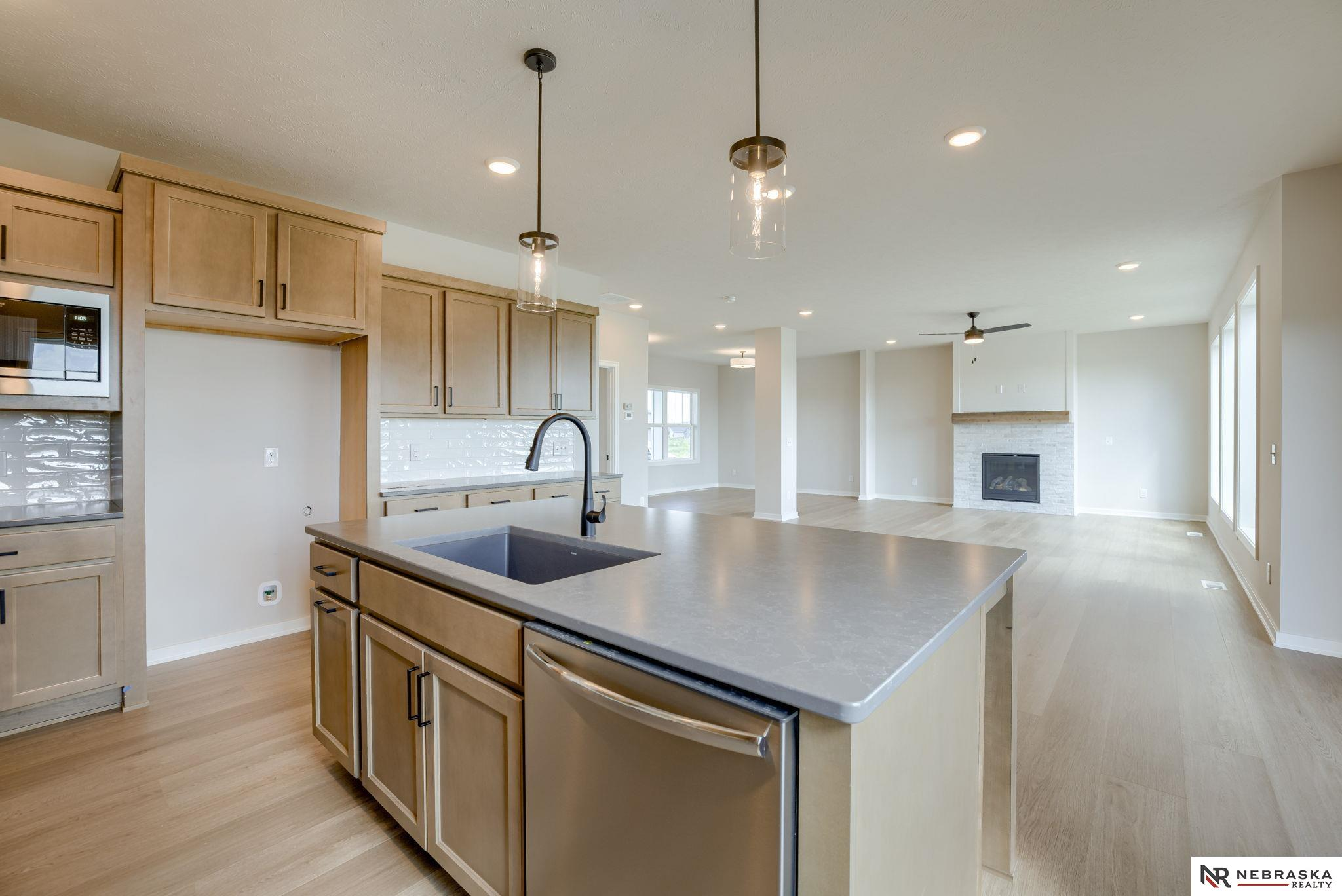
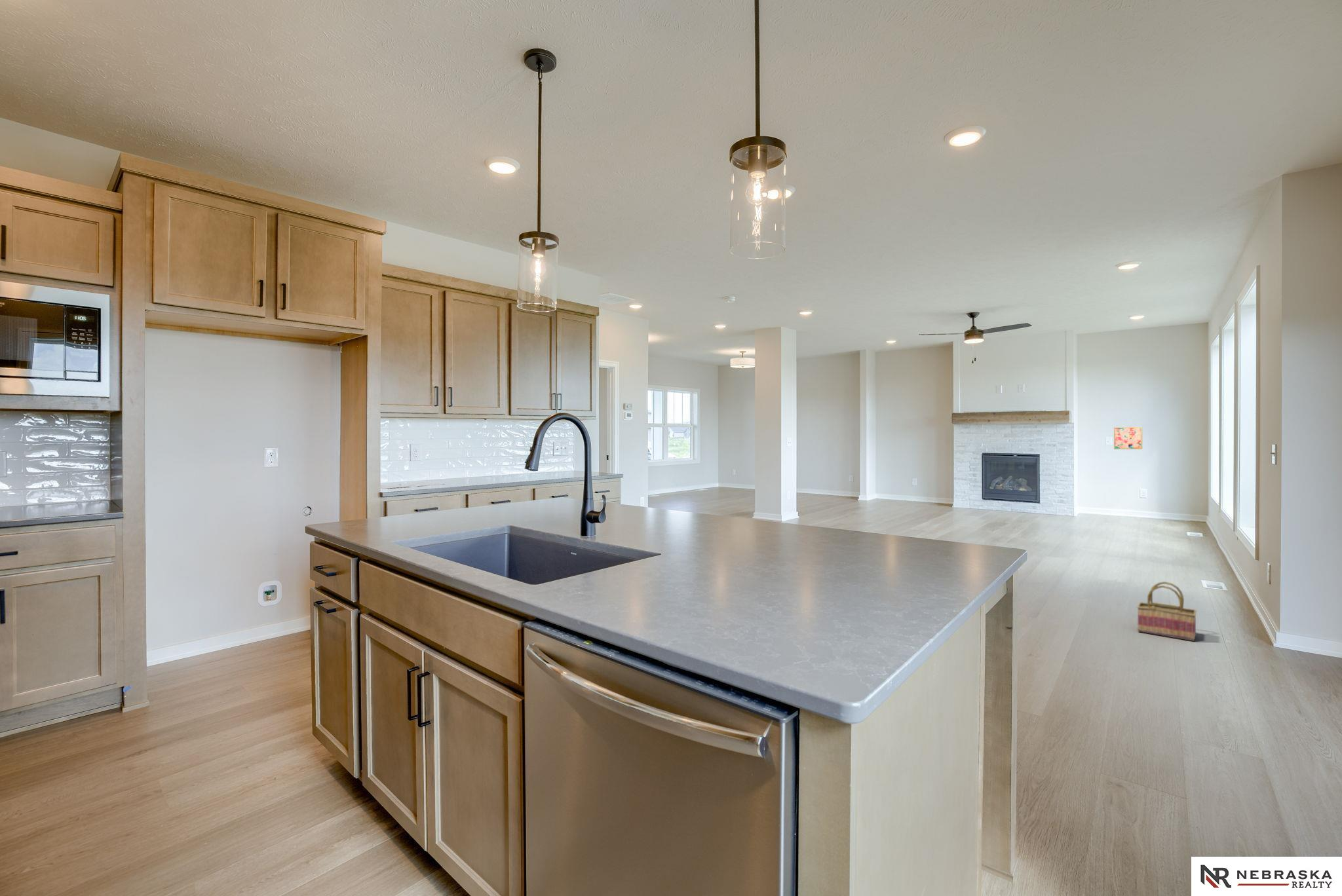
+ basket [1136,581,1197,642]
+ wall art [1113,426,1143,450]
